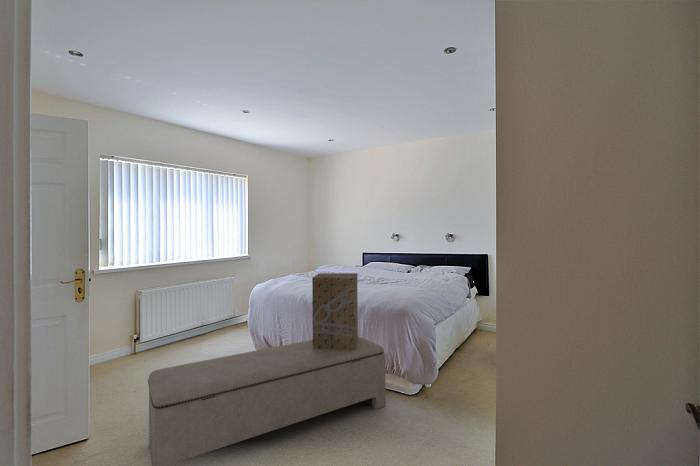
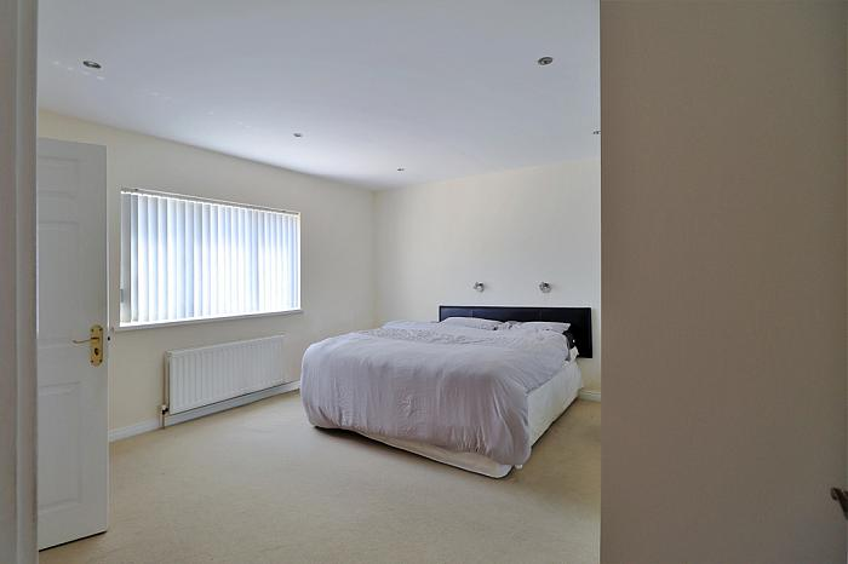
- decorative box [311,272,359,350]
- bench [147,335,387,466]
